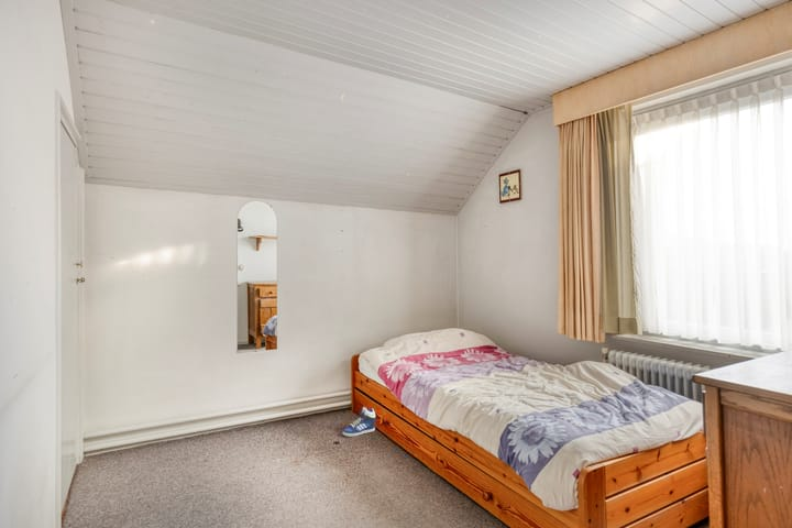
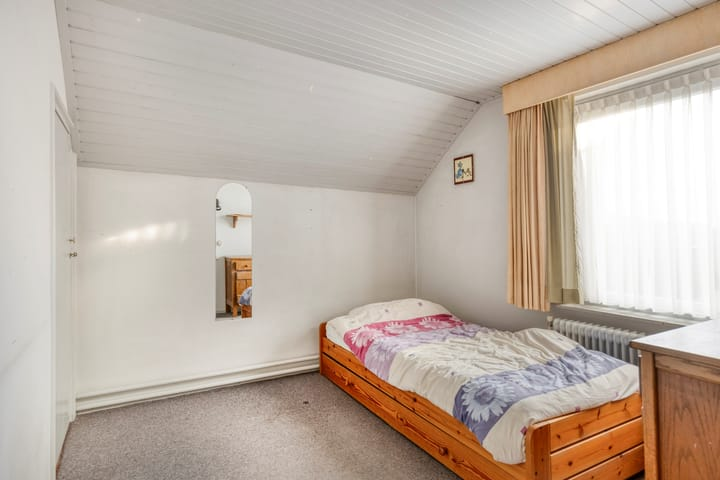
- sneaker [342,406,377,438]
